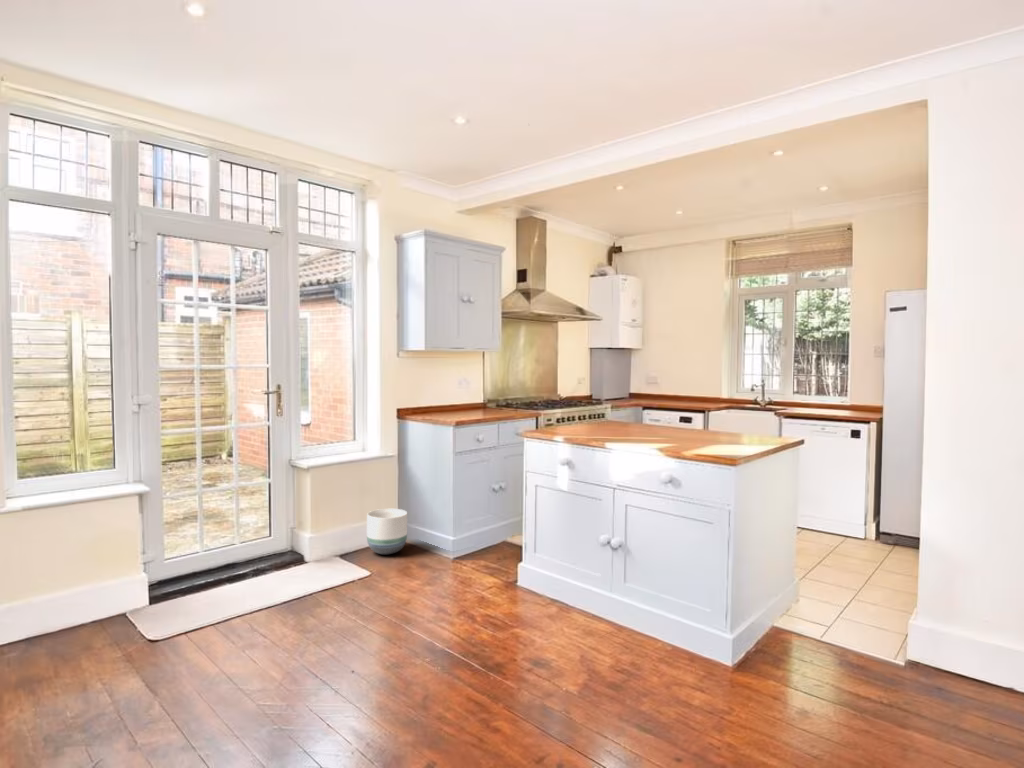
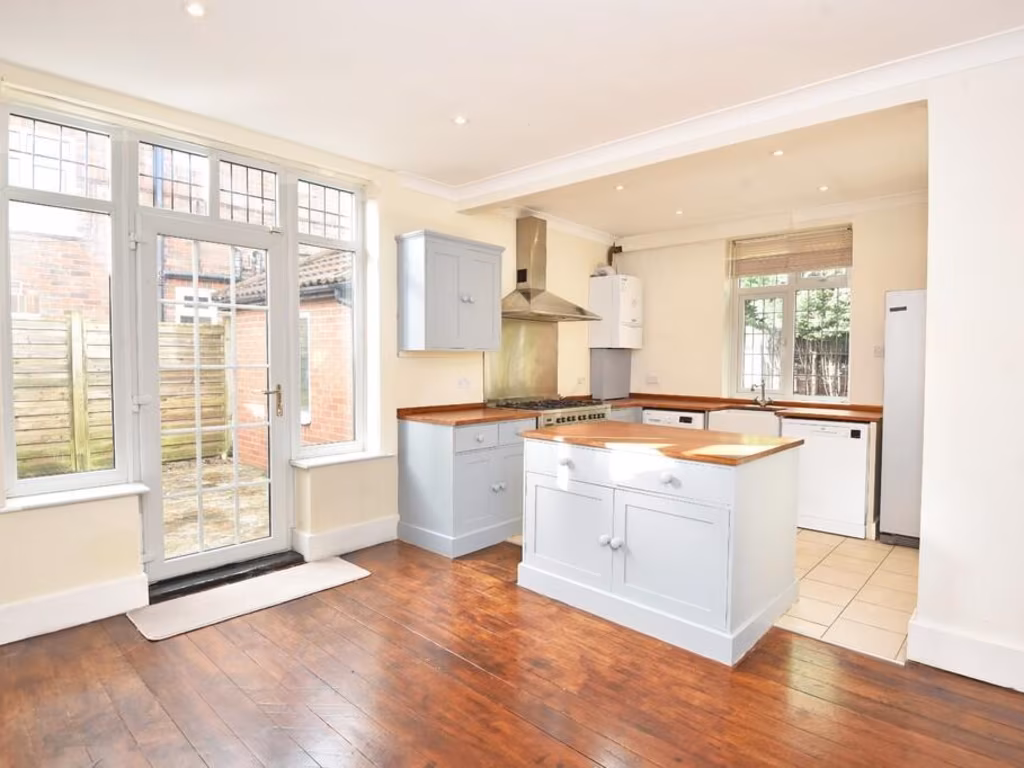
- planter [366,508,408,556]
